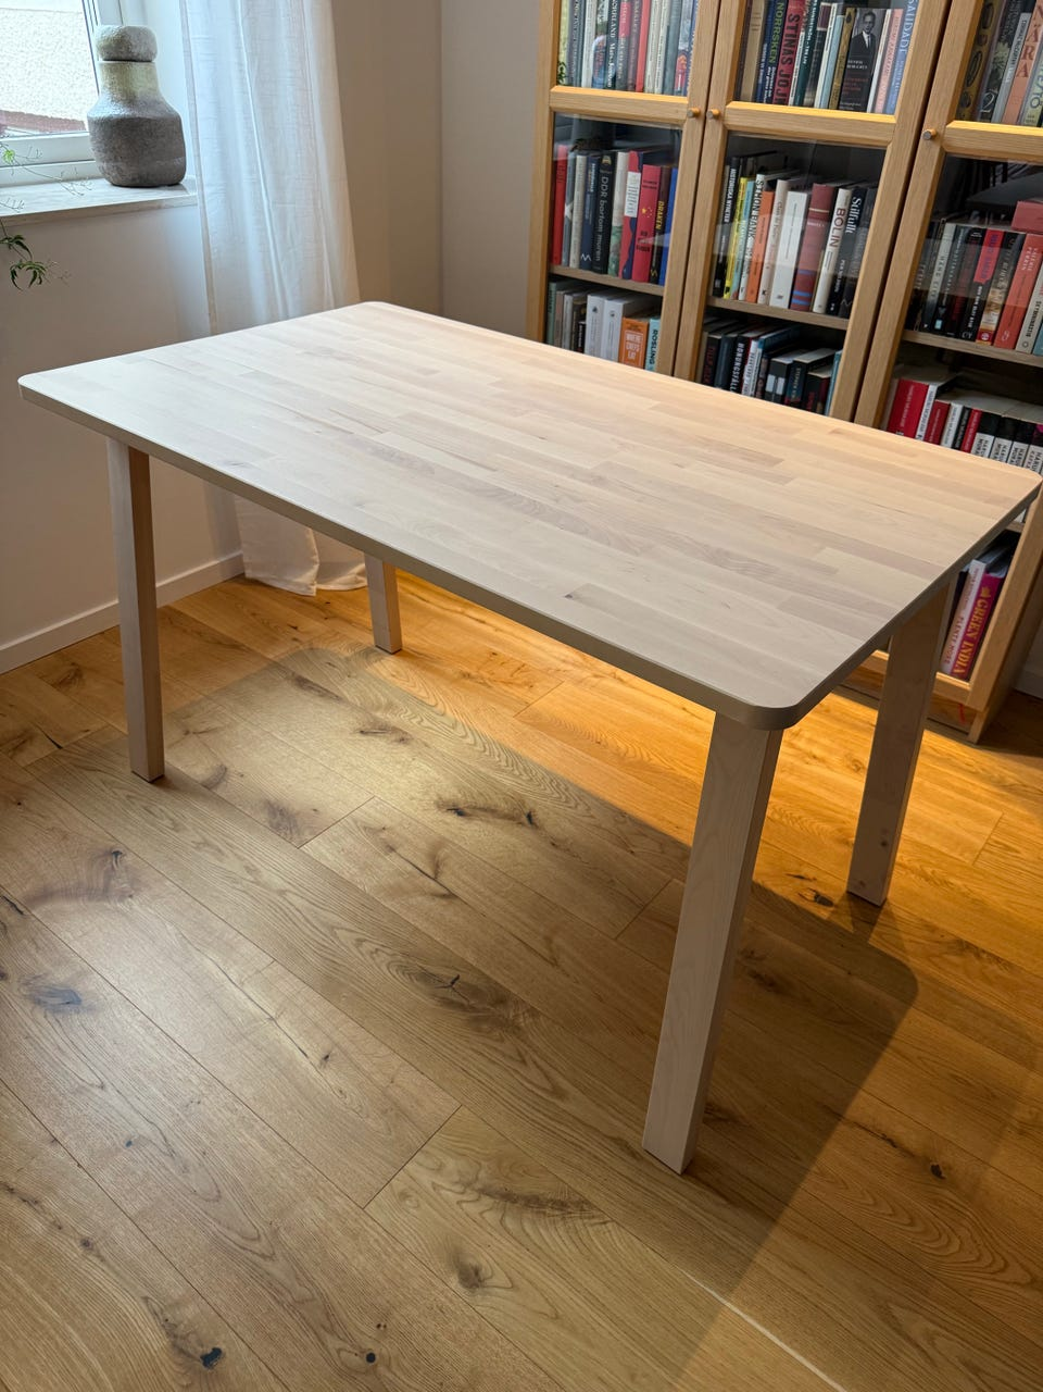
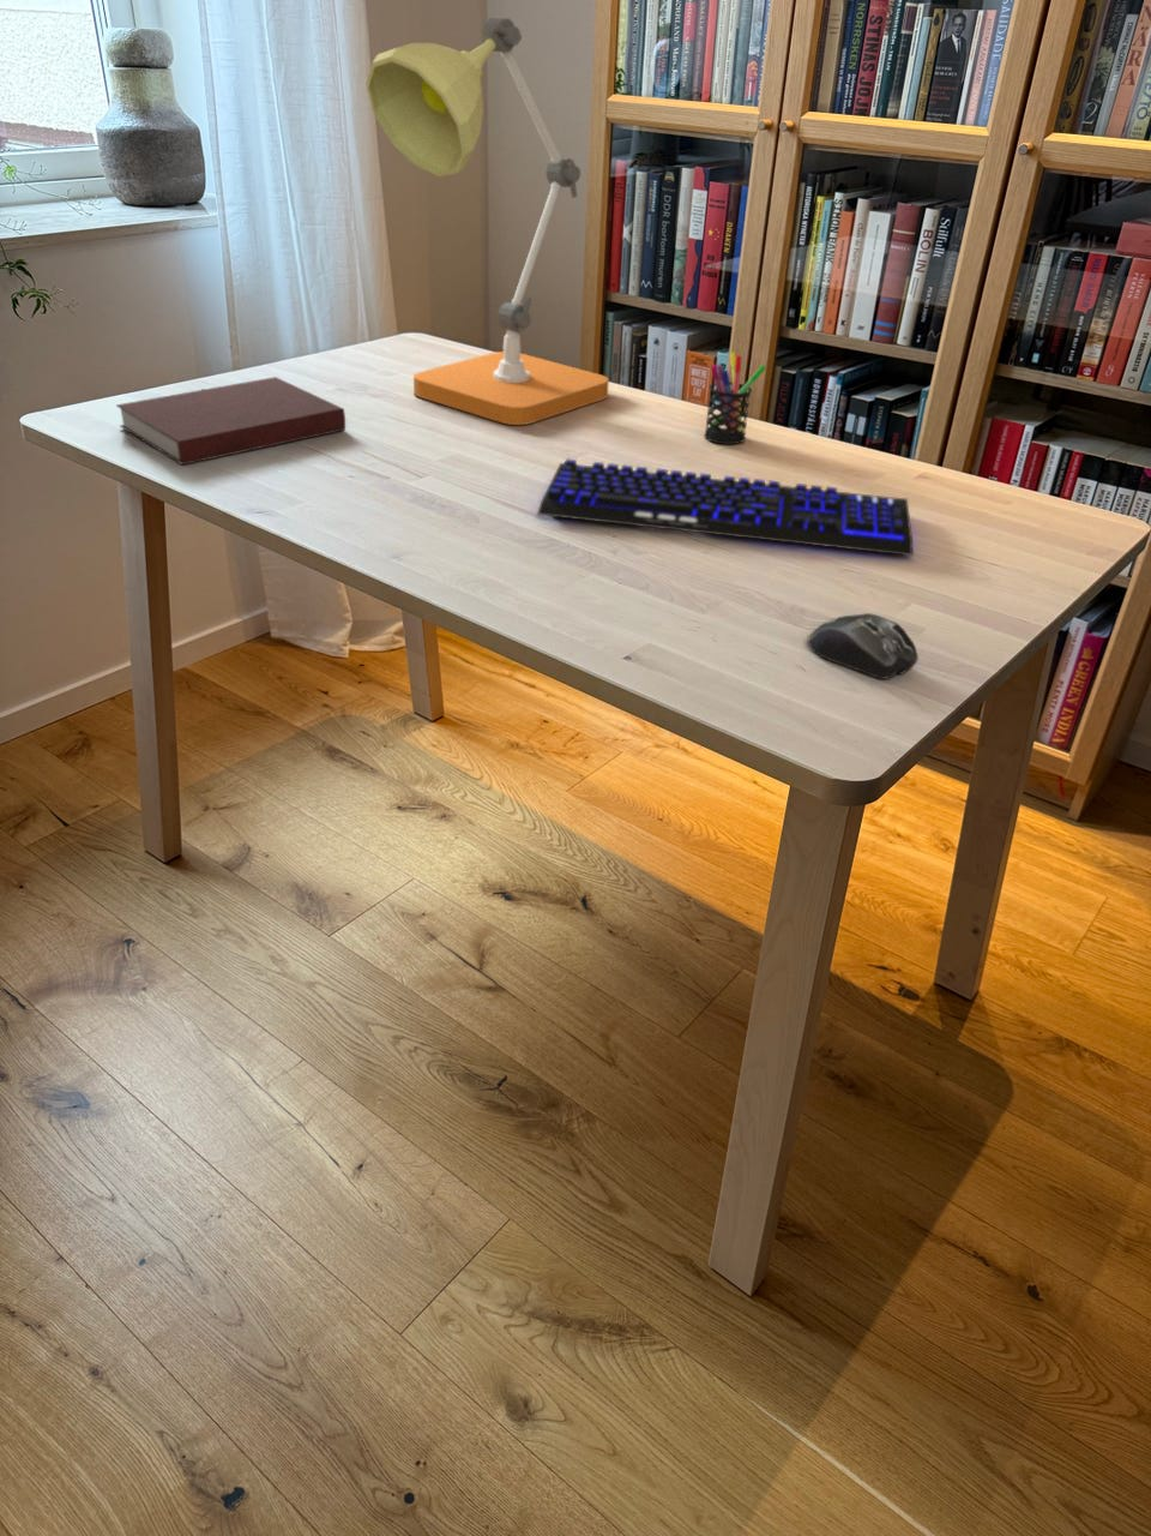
+ desk lamp [364,16,611,426]
+ keyboard [536,457,914,556]
+ pen holder [702,351,768,445]
+ notebook [115,376,347,466]
+ computer mouse [805,612,920,681]
